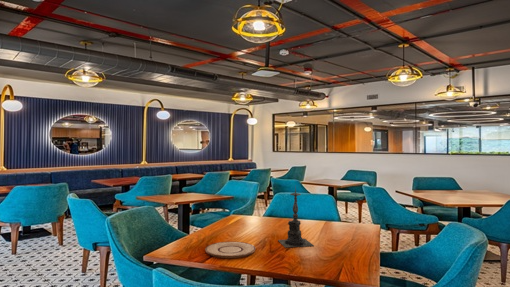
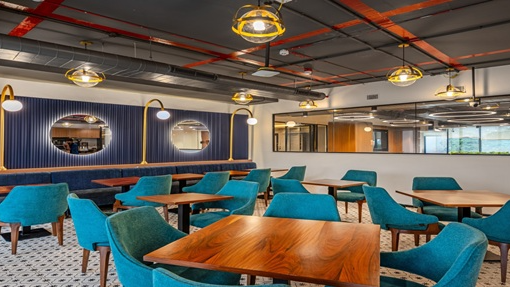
- plate [204,241,256,259]
- candle holder [277,184,315,249]
